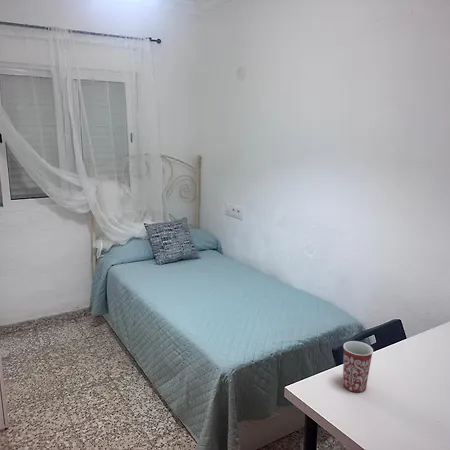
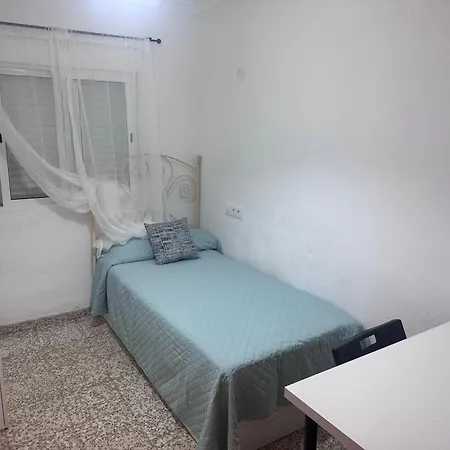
- mug [342,340,374,393]
